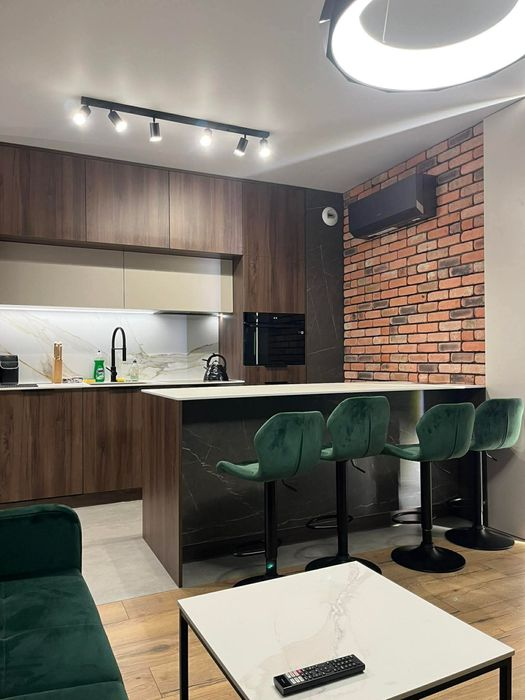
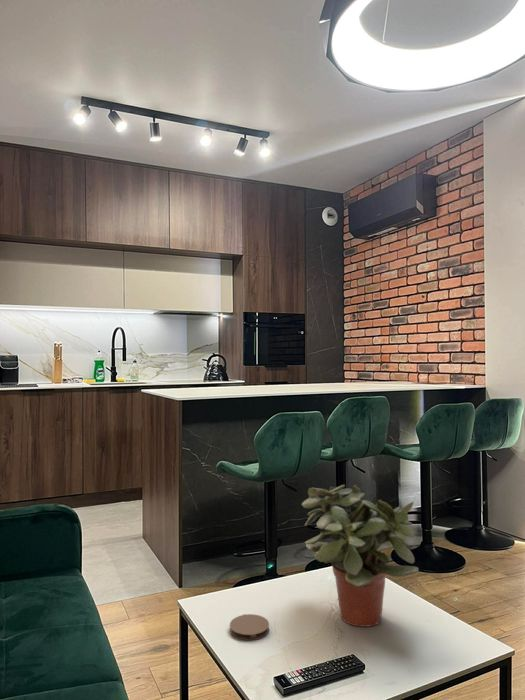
+ coaster [229,613,270,641]
+ potted plant [301,484,420,628]
